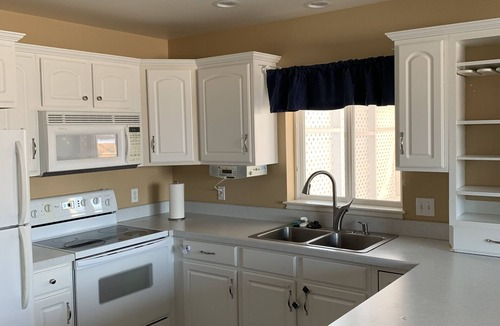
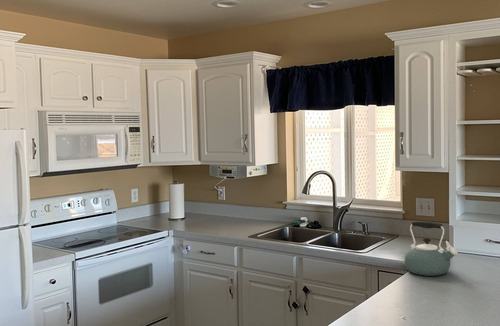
+ kettle [404,220,458,277]
